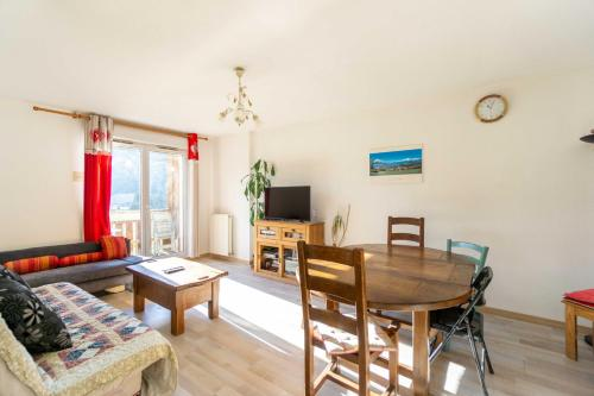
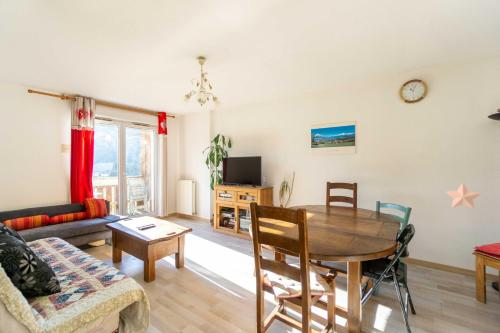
+ decorative star [445,181,483,210]
